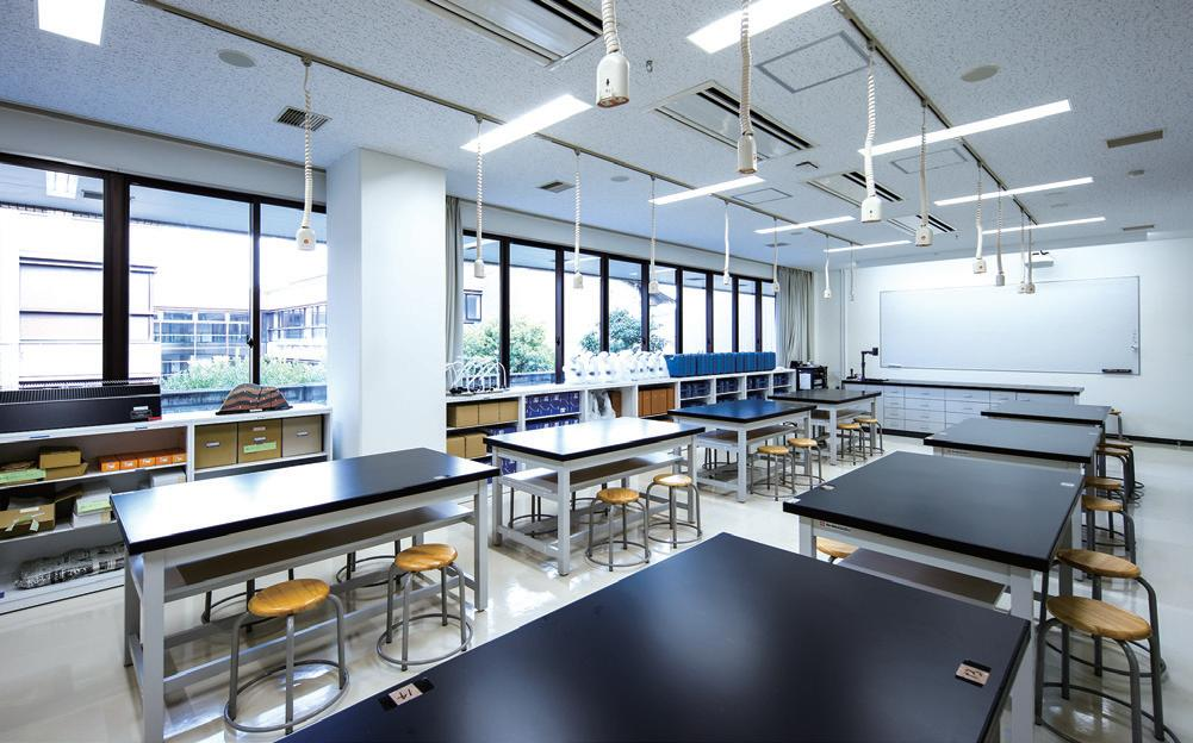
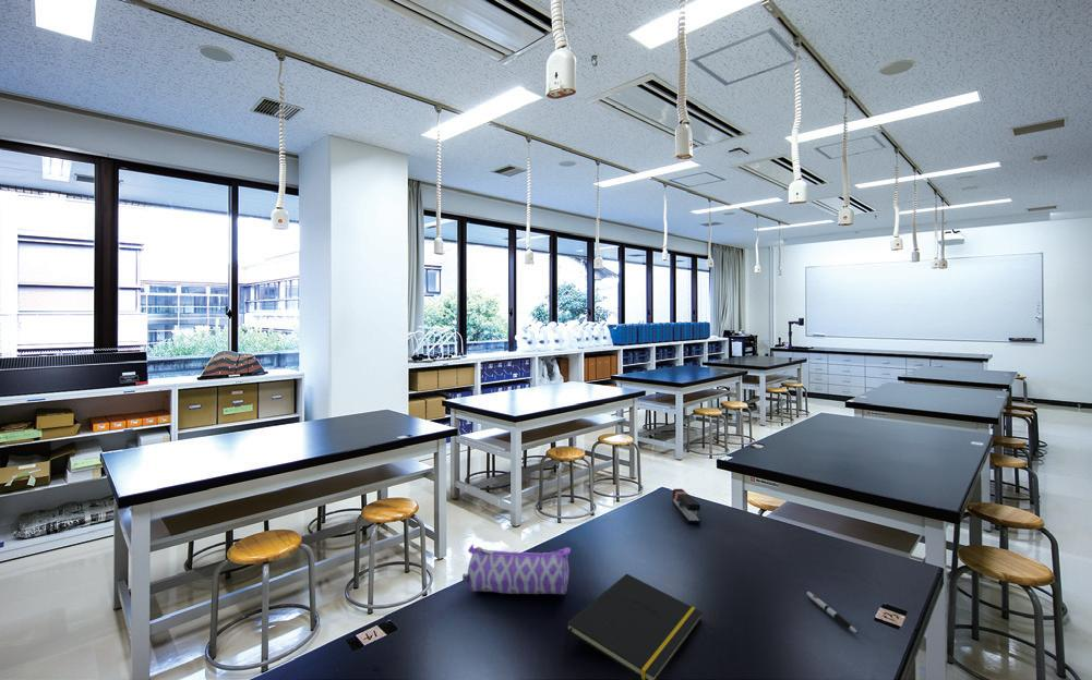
+ notepad [564,573,704,680]
+ stapler [671,488,701,524]
+ pen [806,591,860,635]
+ pencil case [461,543,572,595]
